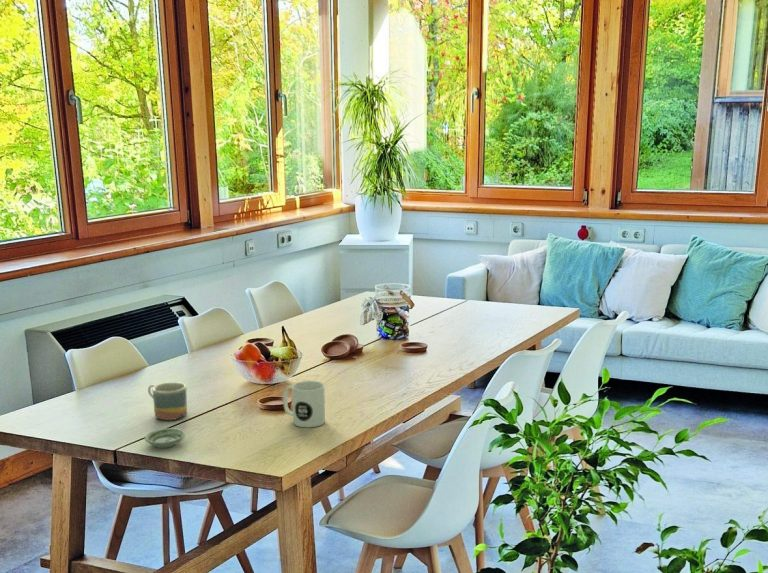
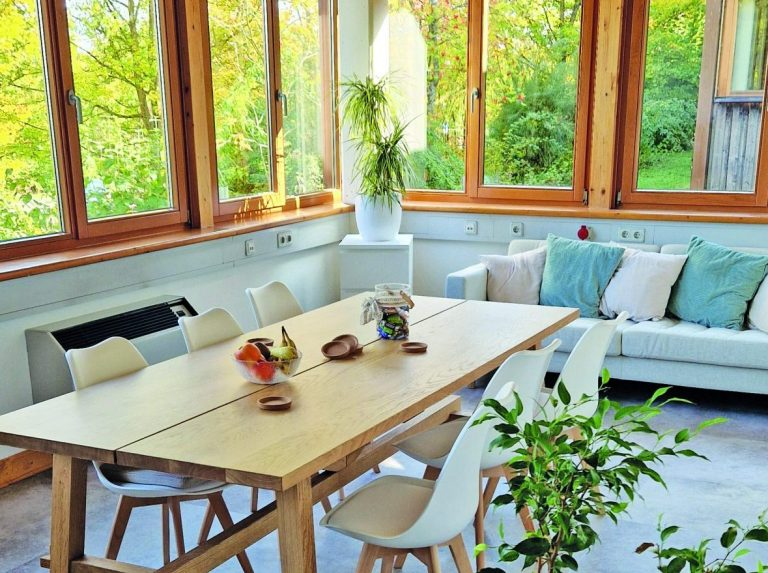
- mug [282,380,326,428]
- saucer [144,427,186,449]
- mug [147,381,188,421]
